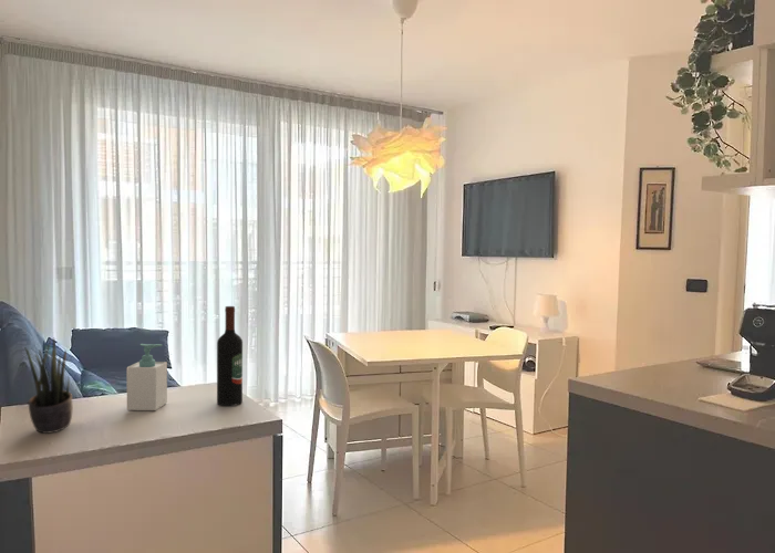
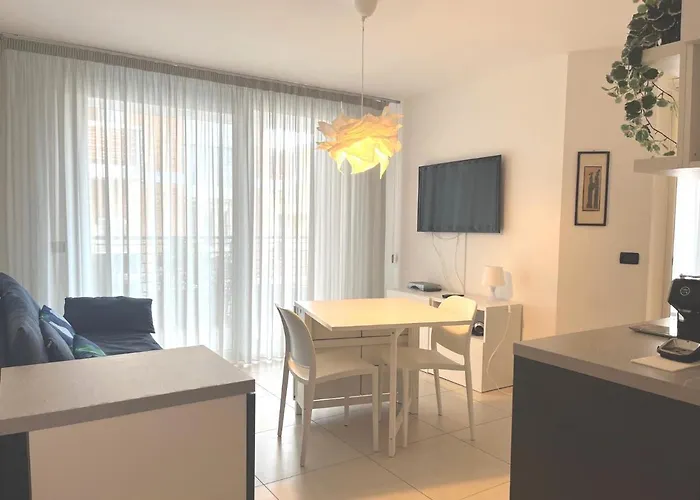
- wine bottle [216,305,244,407]
- potted plant [23,336,74,435]
- soap bottle [126,343,168,411]
